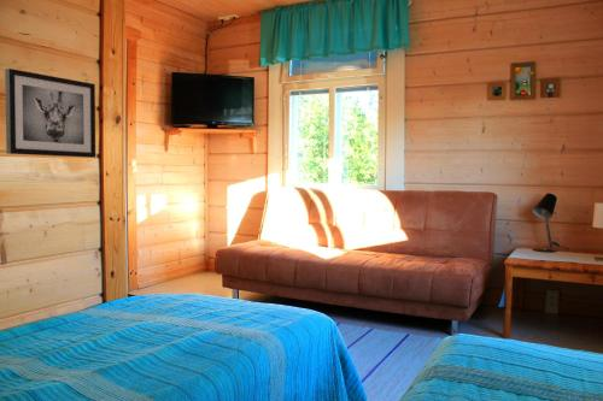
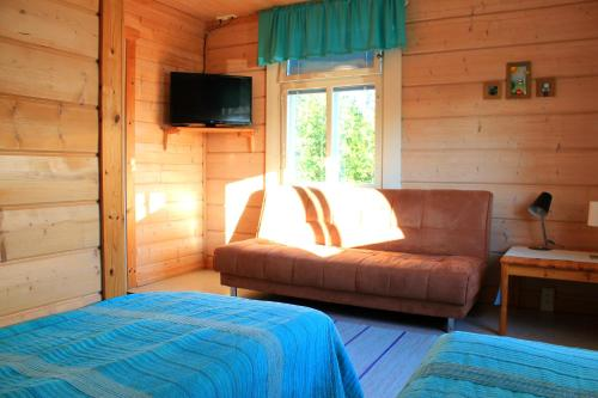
- wall art [4,67,96,159]
